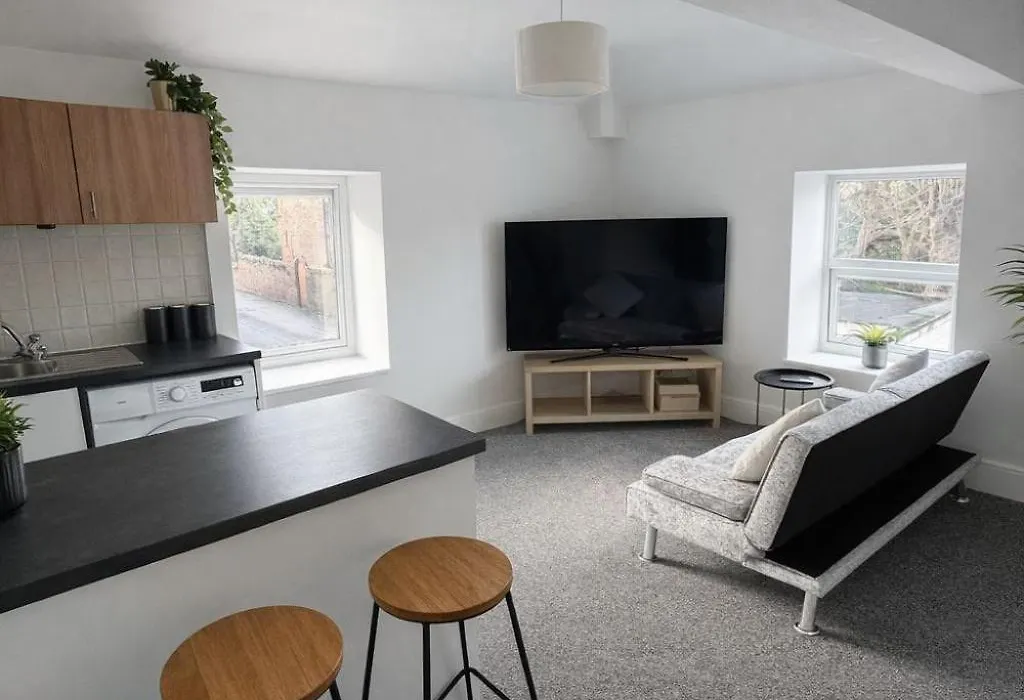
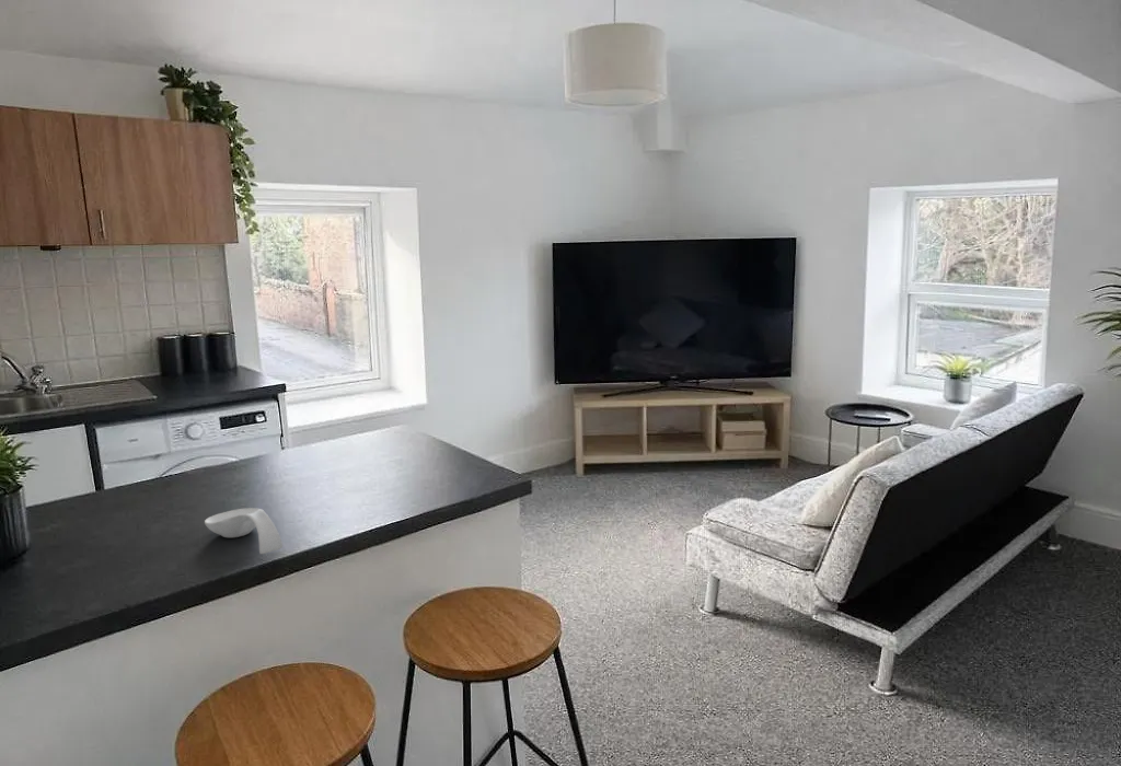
+ spoon rest [204,507,284,555]
